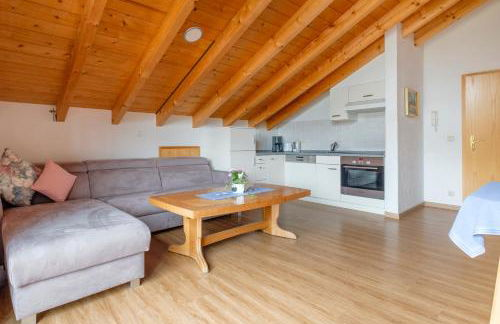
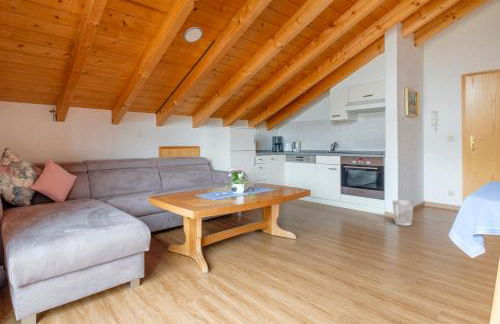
+ wastebasket [392,199,414,227]
